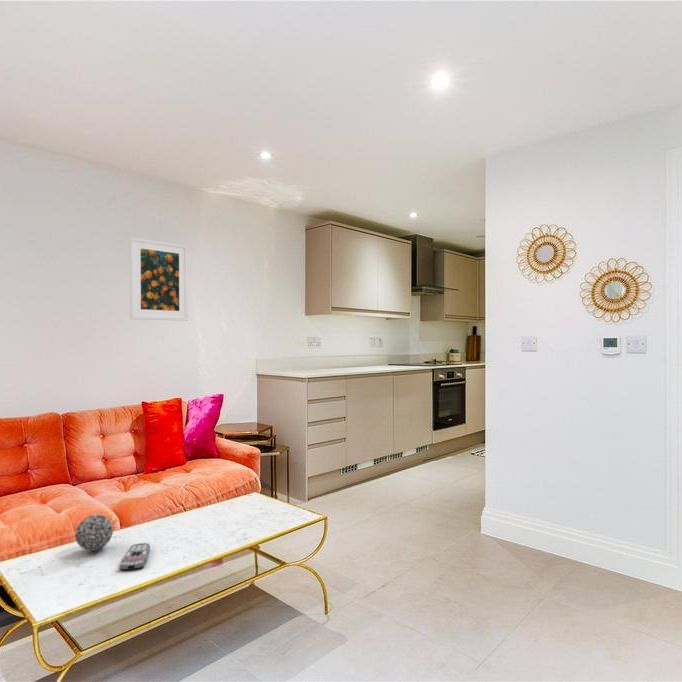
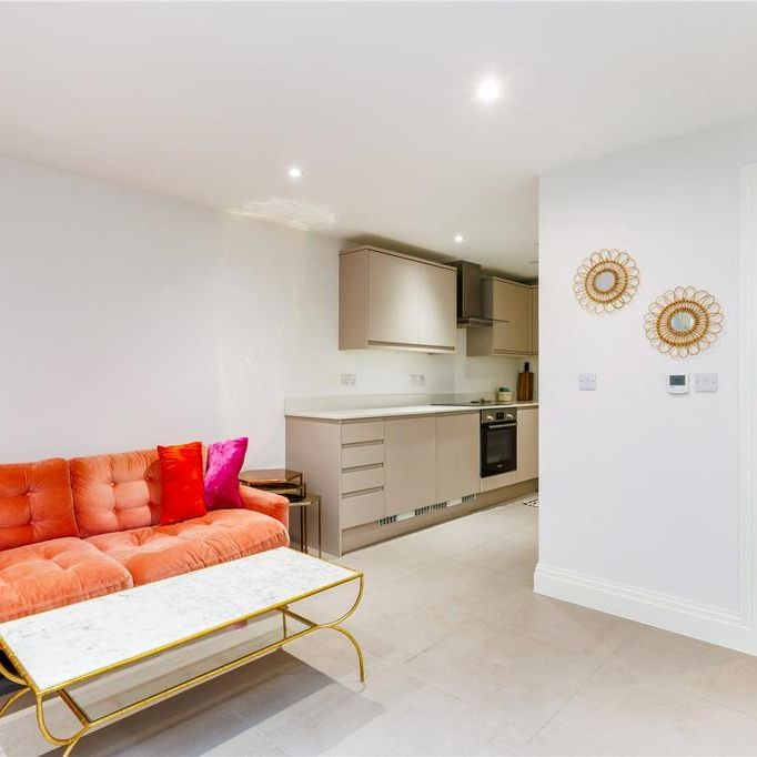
- remote control [118,542,151,571]
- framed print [129,236,189,322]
- decorative ball [74,512,114,552]
